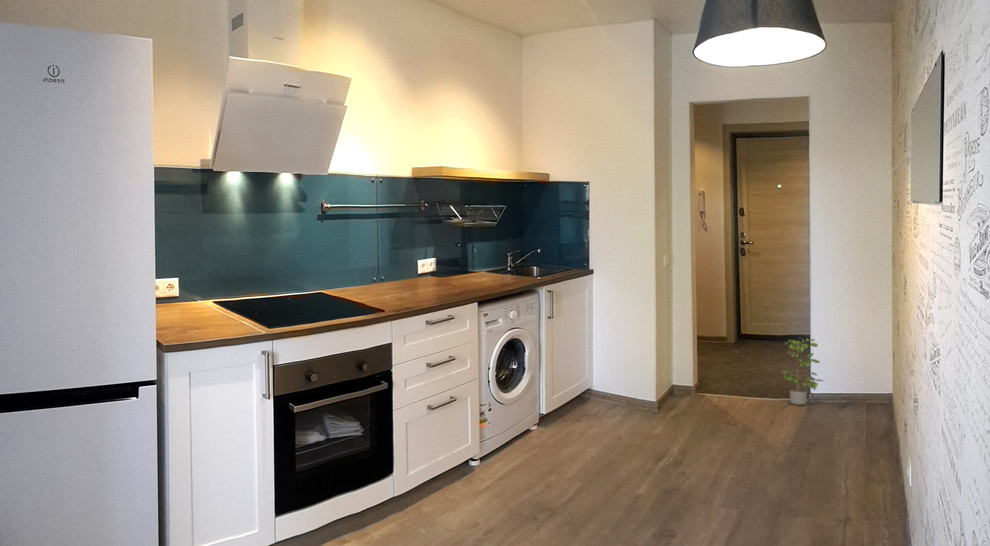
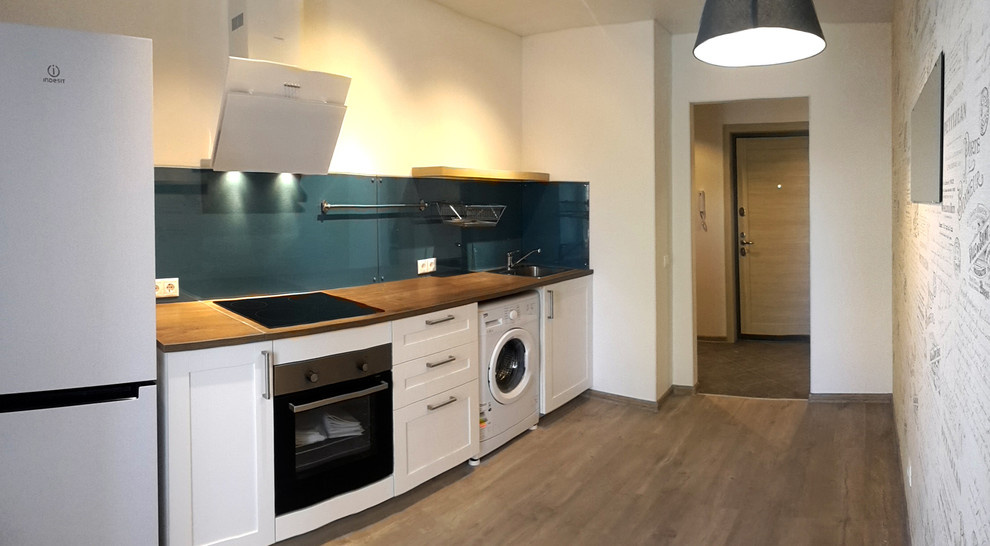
- potted plant [781,337,825,406]
